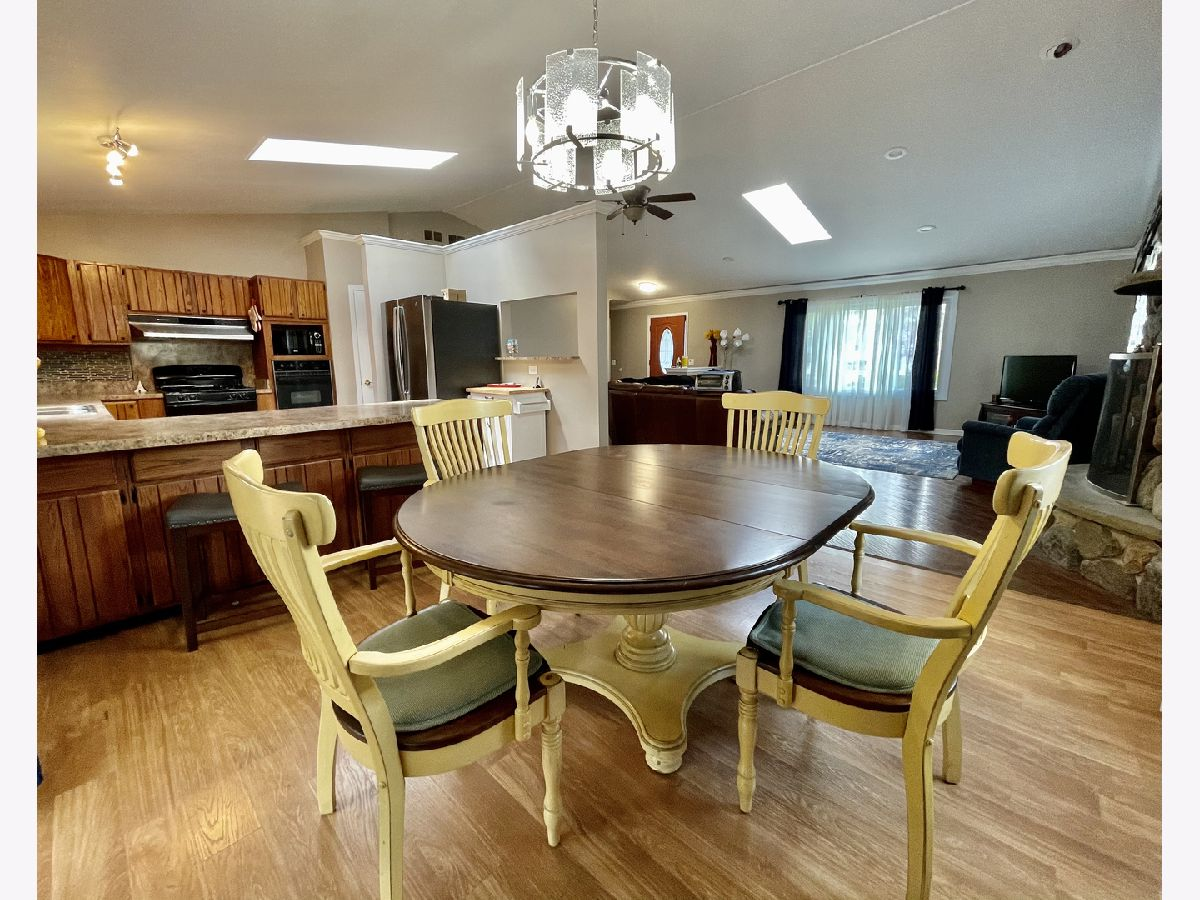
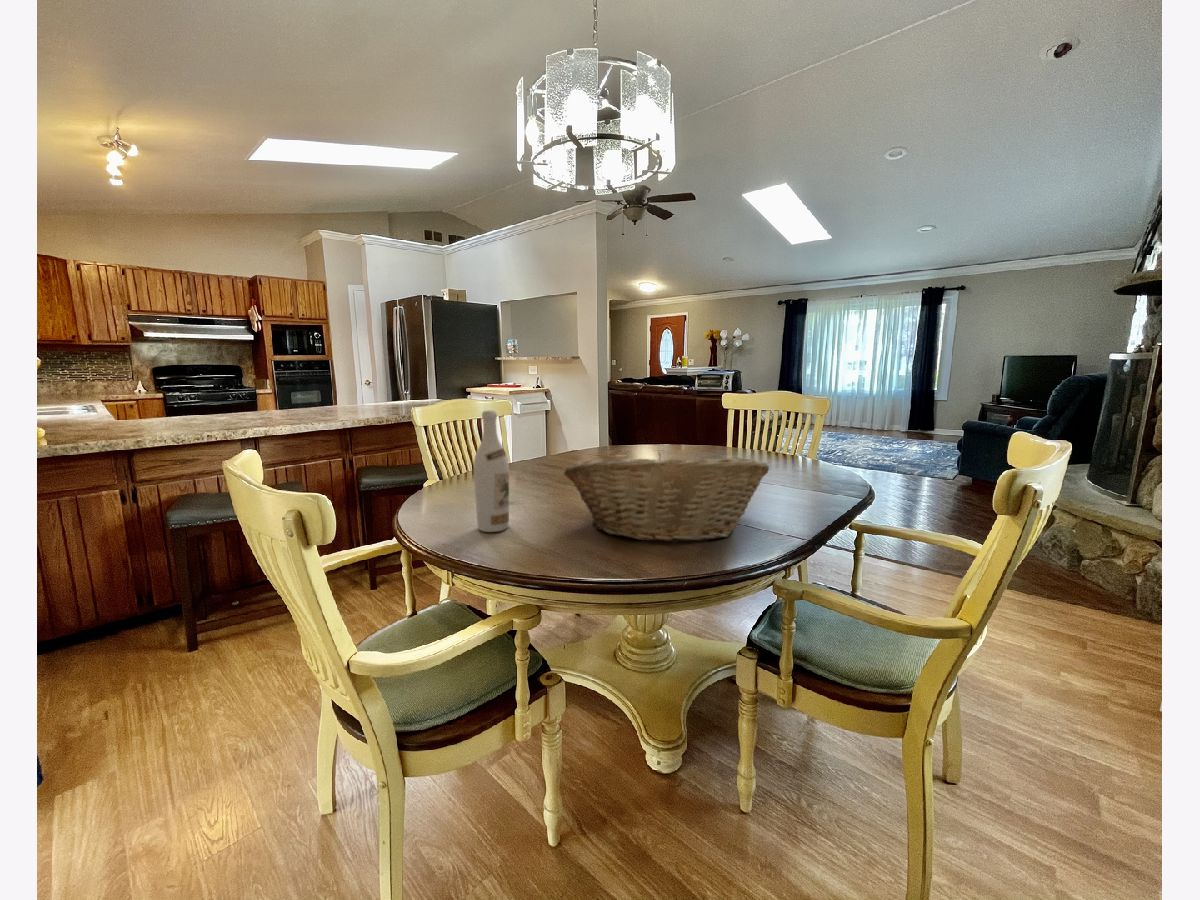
+ fruit basket [563,452,770,544]
+ wine bottle [473,410,510,533]
